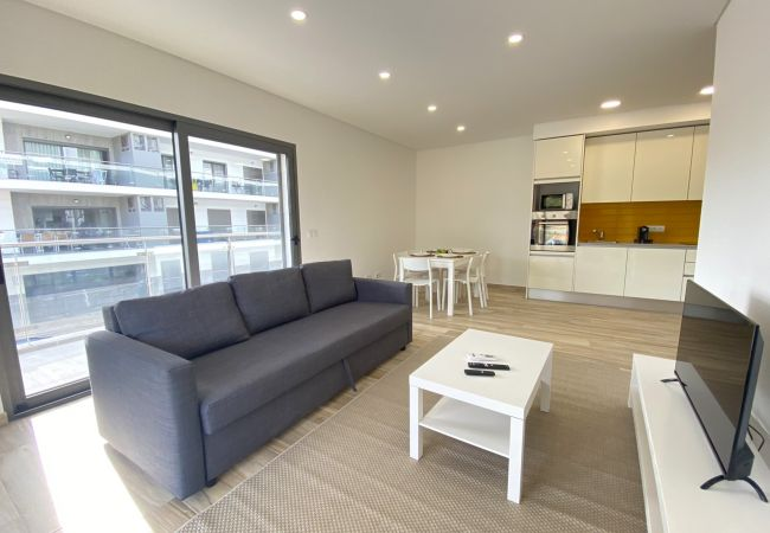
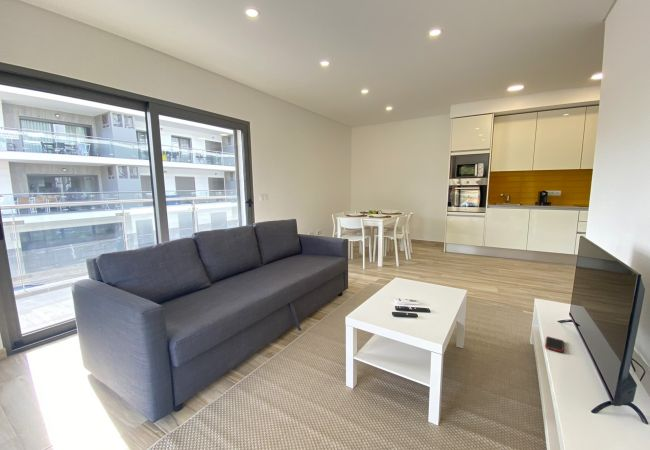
+ cell phone [544,335,565,354]
